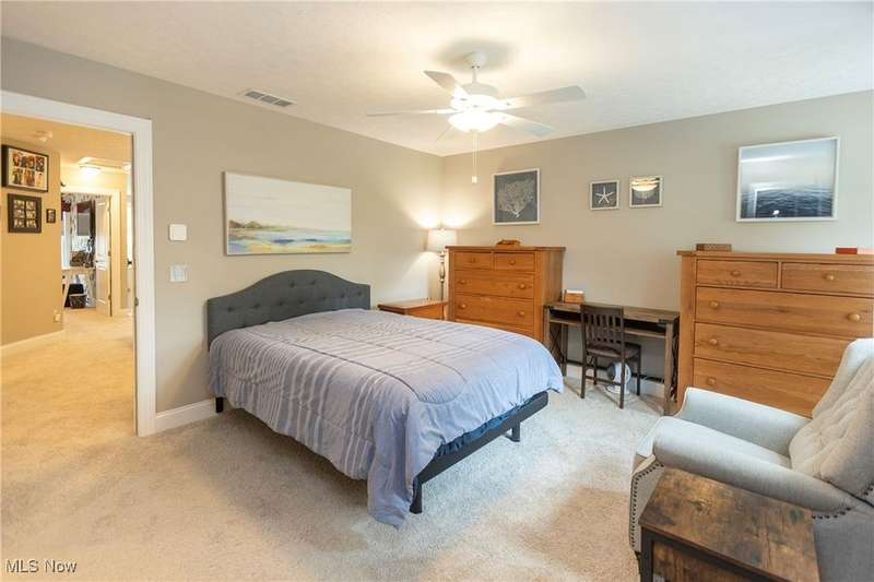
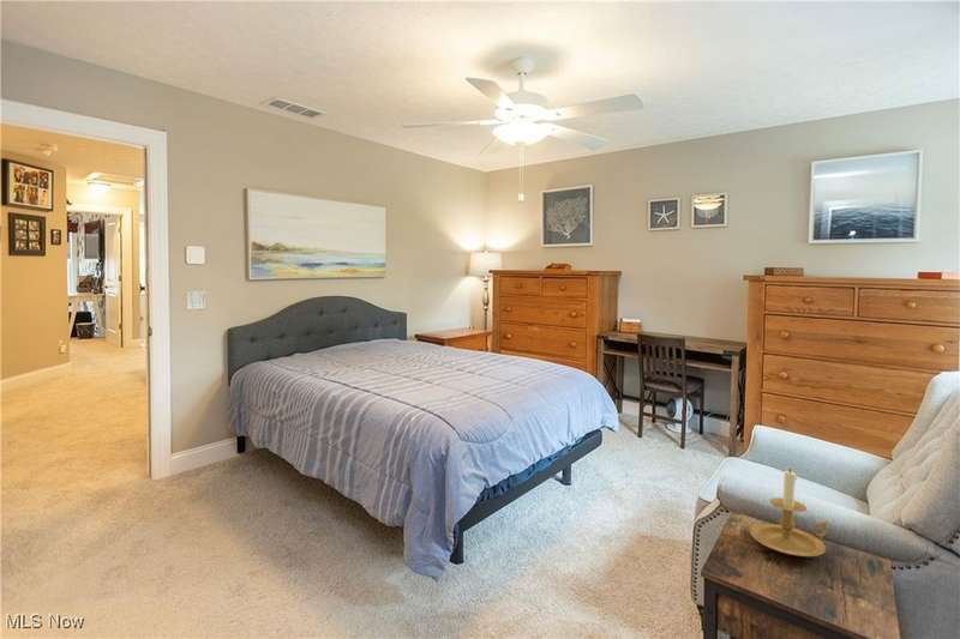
+ candle holder [749,468,829,557]
